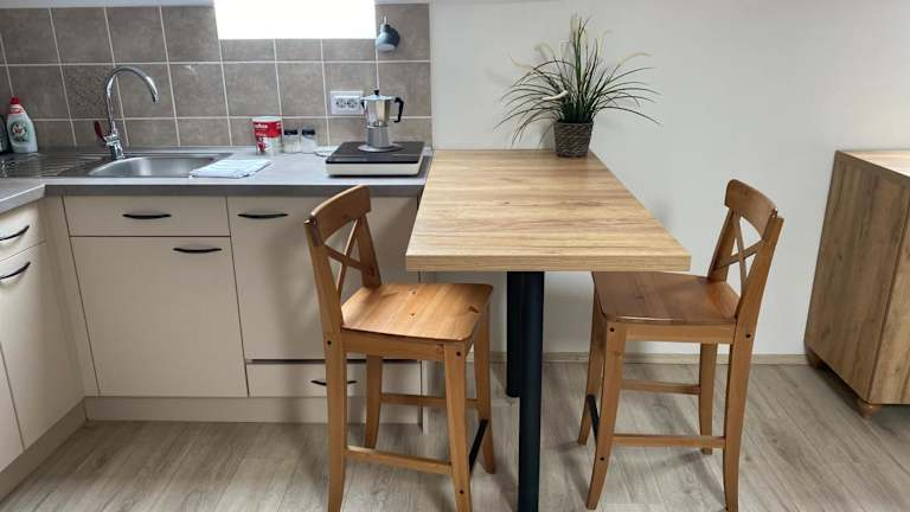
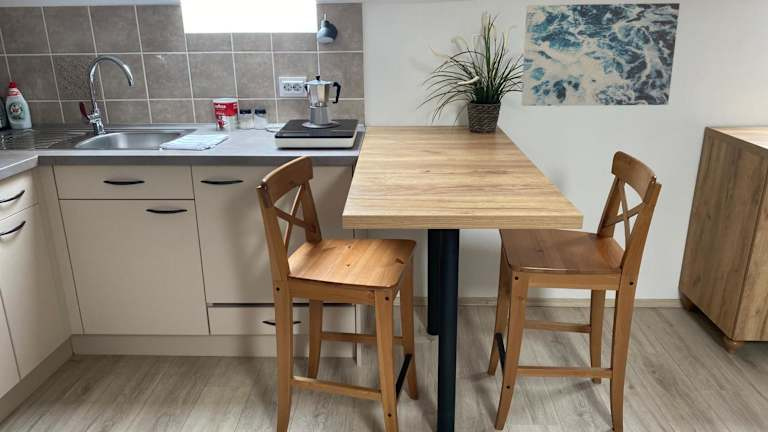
+ wall art [521,2,681,107]
